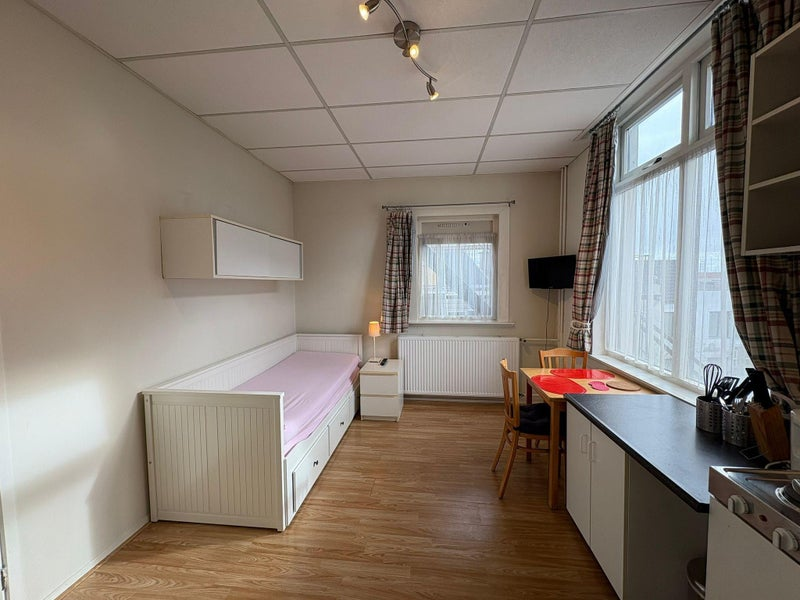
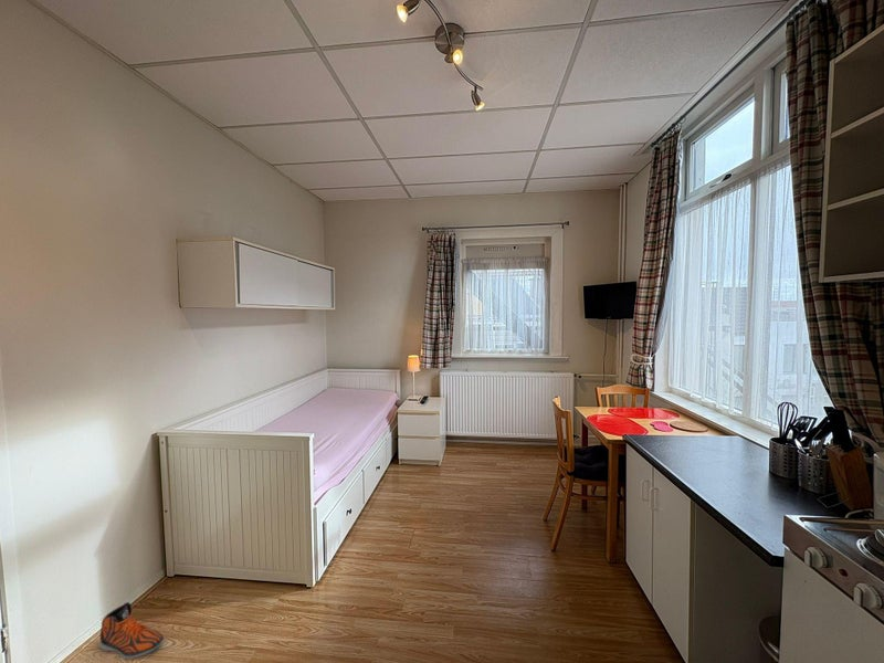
+ sneaker [98,601,165,660]
